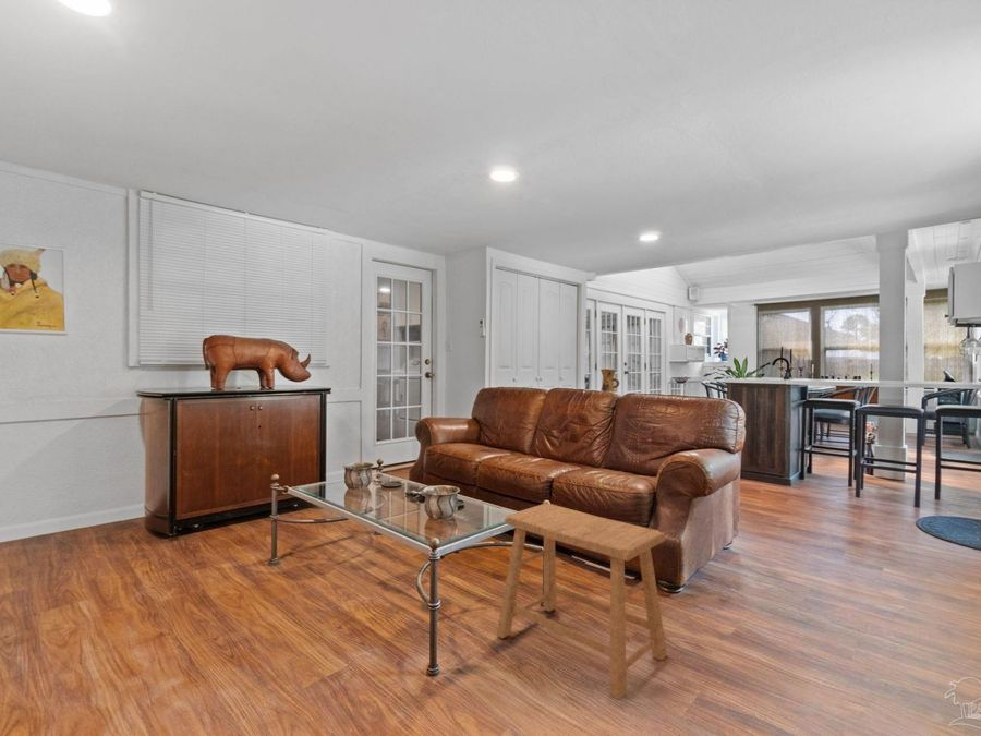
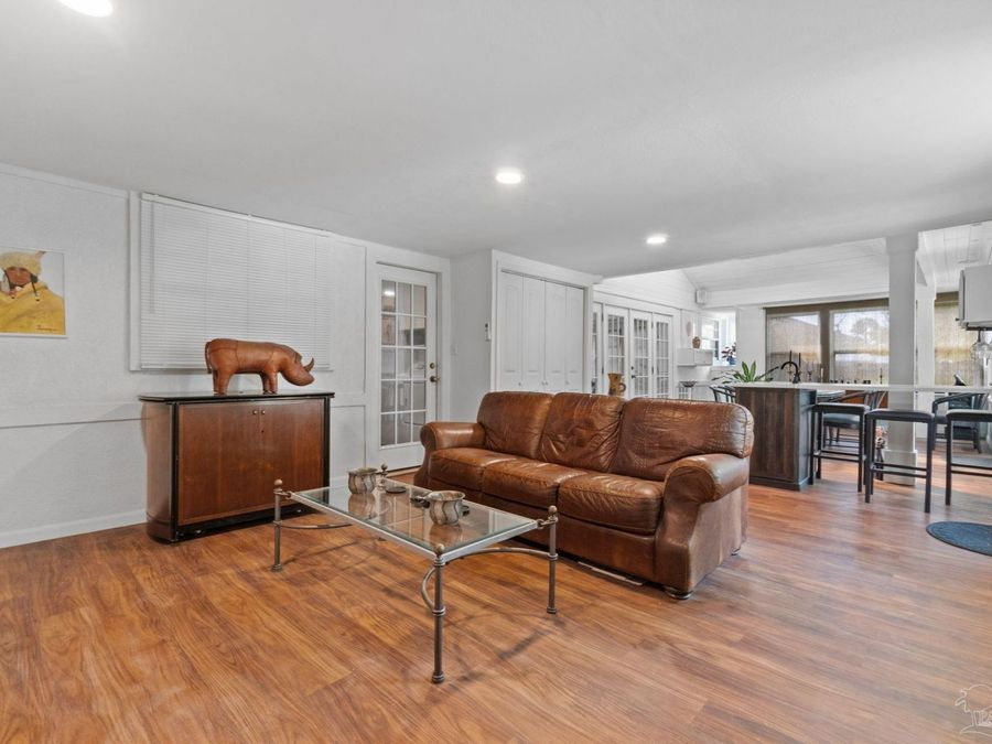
- stool [496,503,668,701]
